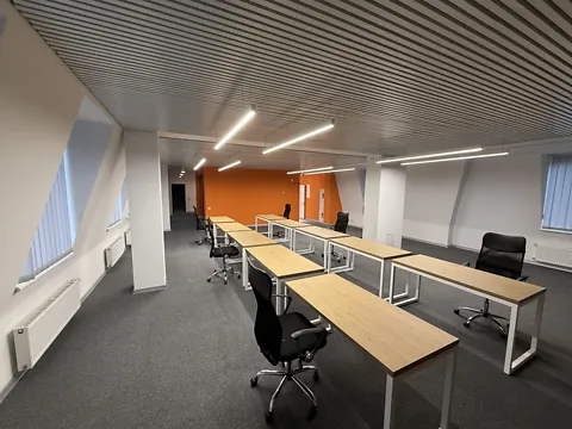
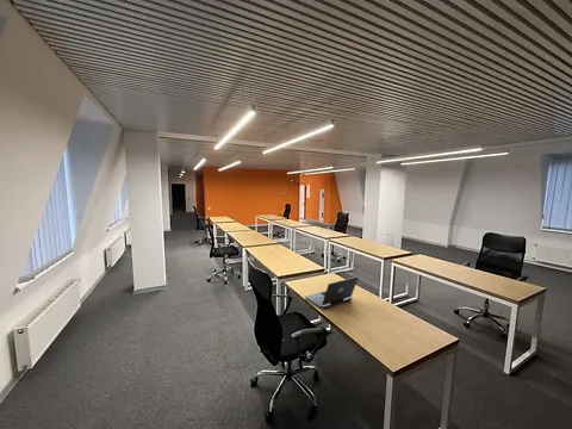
+ laptop [304,275,360,310]
